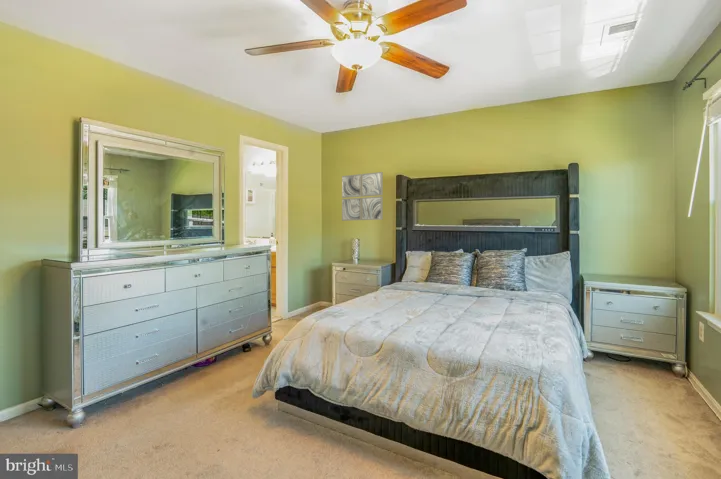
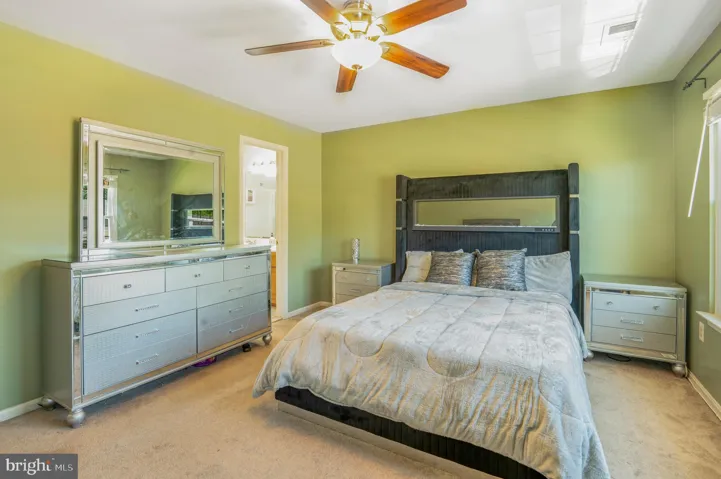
- wall art [341,171,384,222]
